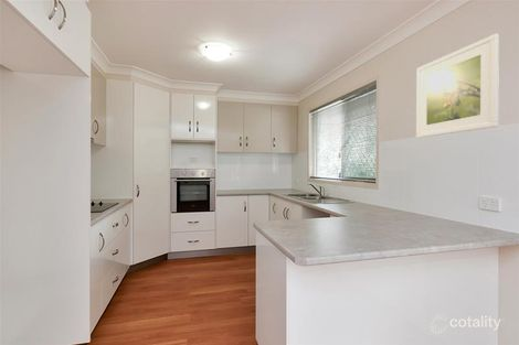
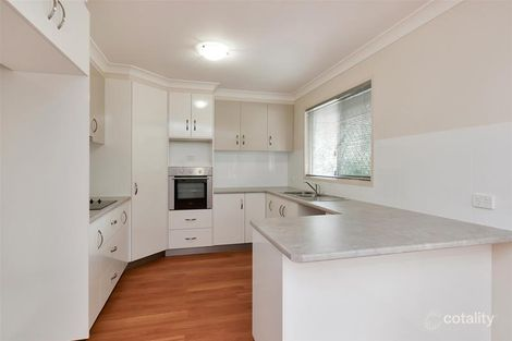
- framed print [415,33,500,139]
